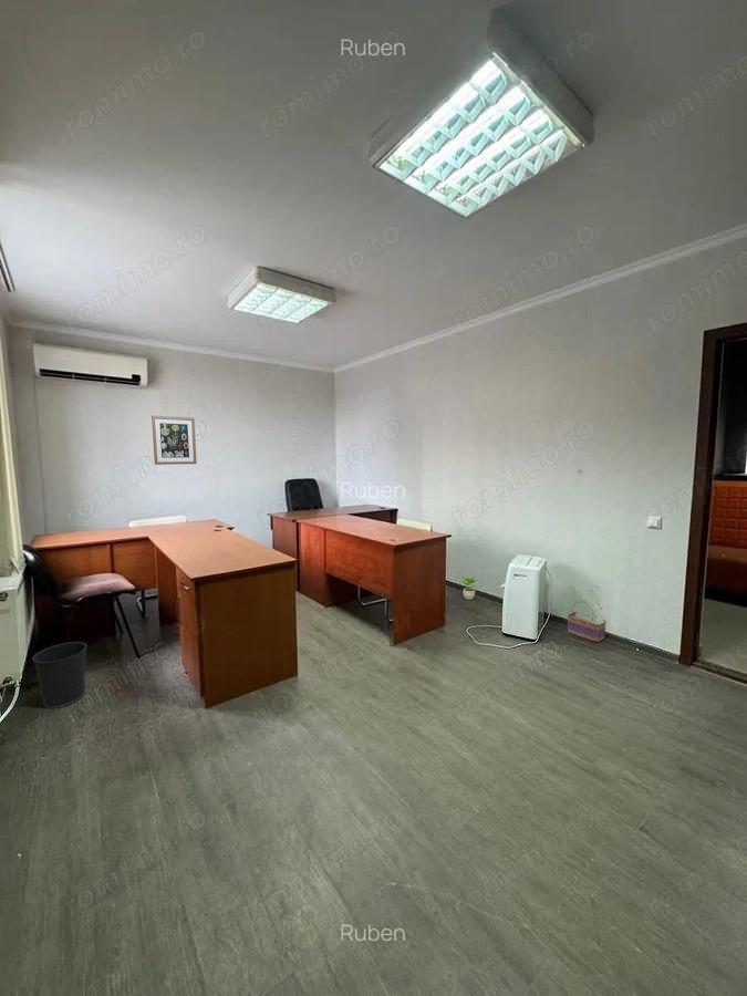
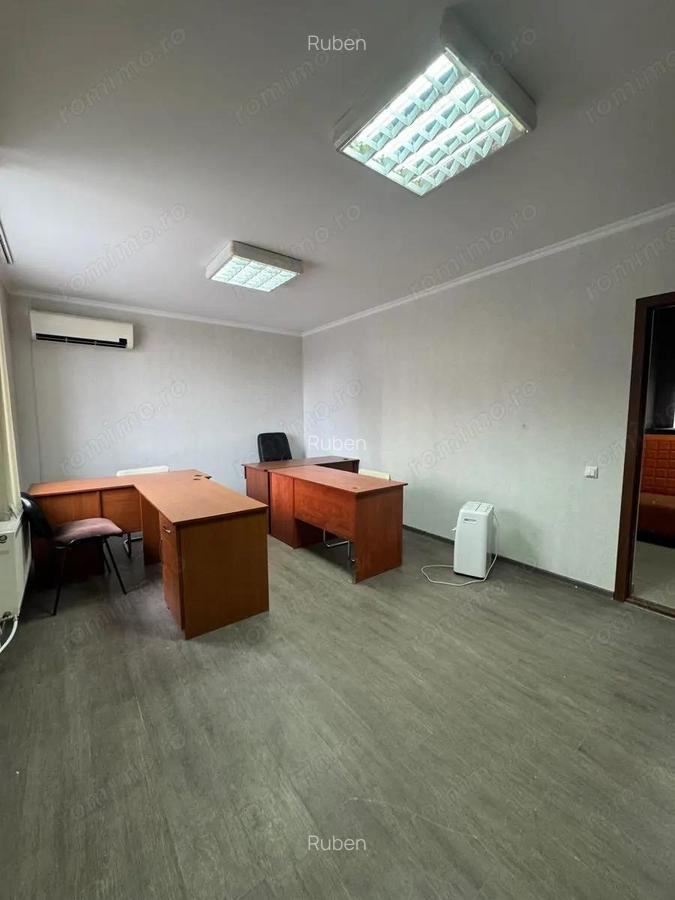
- basket [567,601,608,643]
- wall art [151,415,198,466]
- potted plant [459,575,480,601]
- wastebasket [31,641,87,709]
